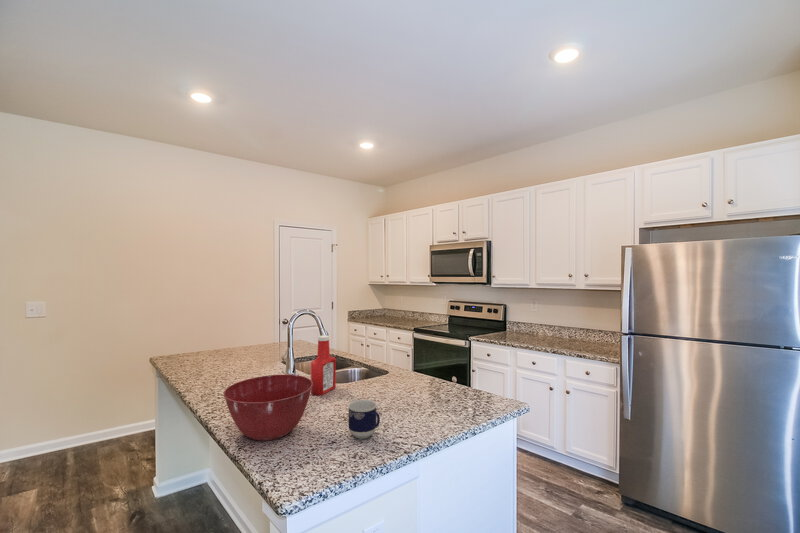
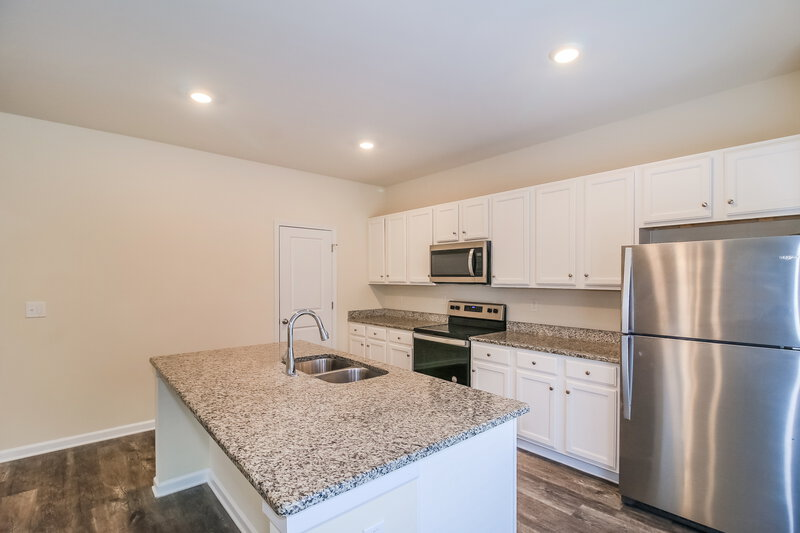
- cup [347,398,381,440]
- mixing bowl [222,374,313,442]
- soap bottle [310,334,337,397]
